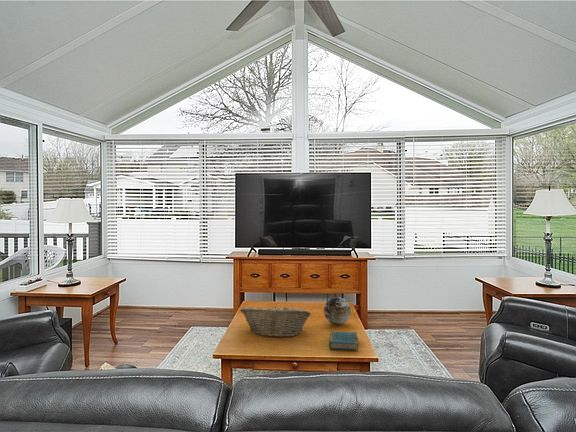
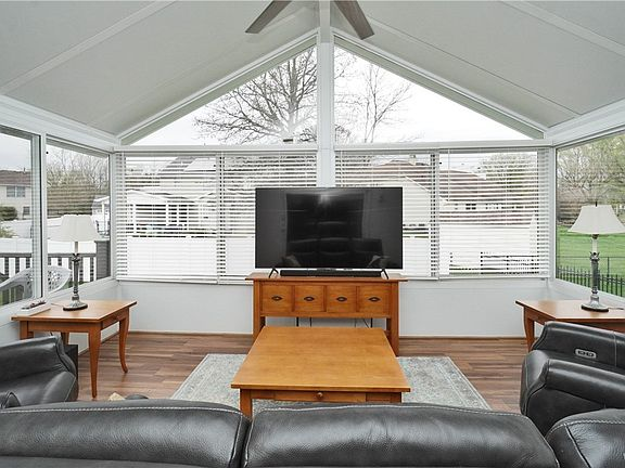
- fruit basket [239,303,312,338]
- decorative orb [323,296,352,326]
- book [328,330,359,351]
